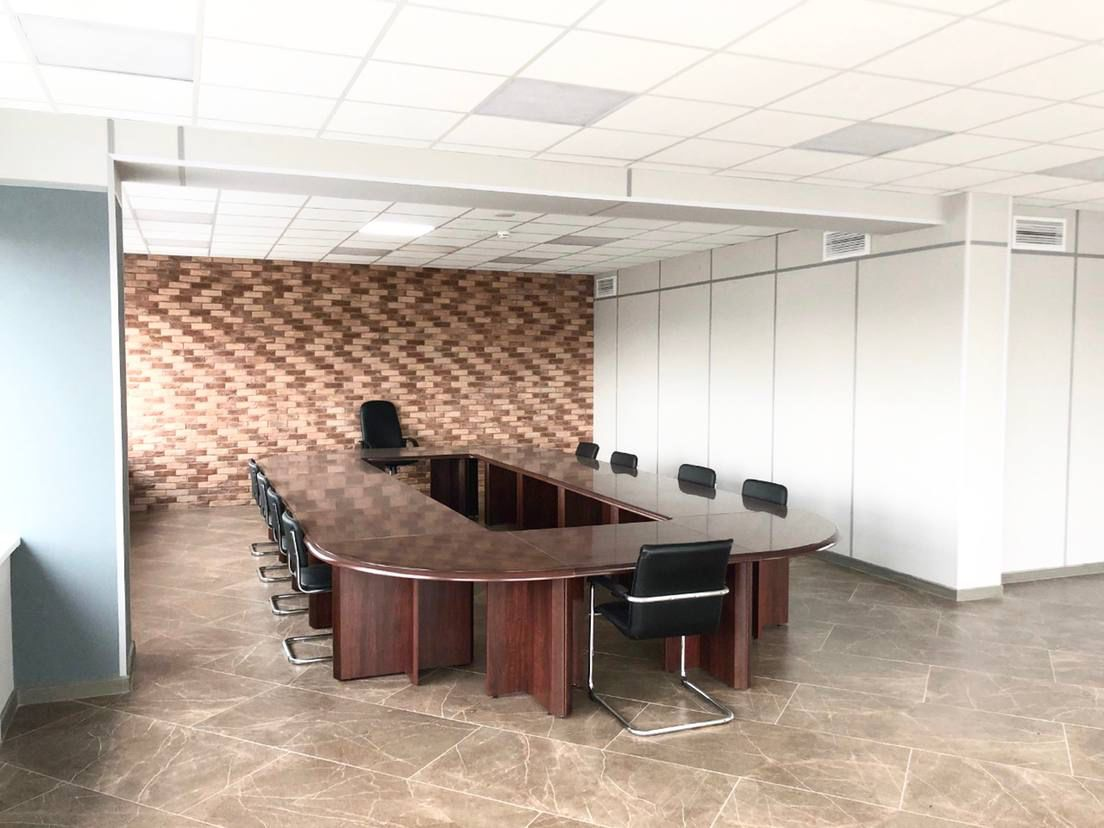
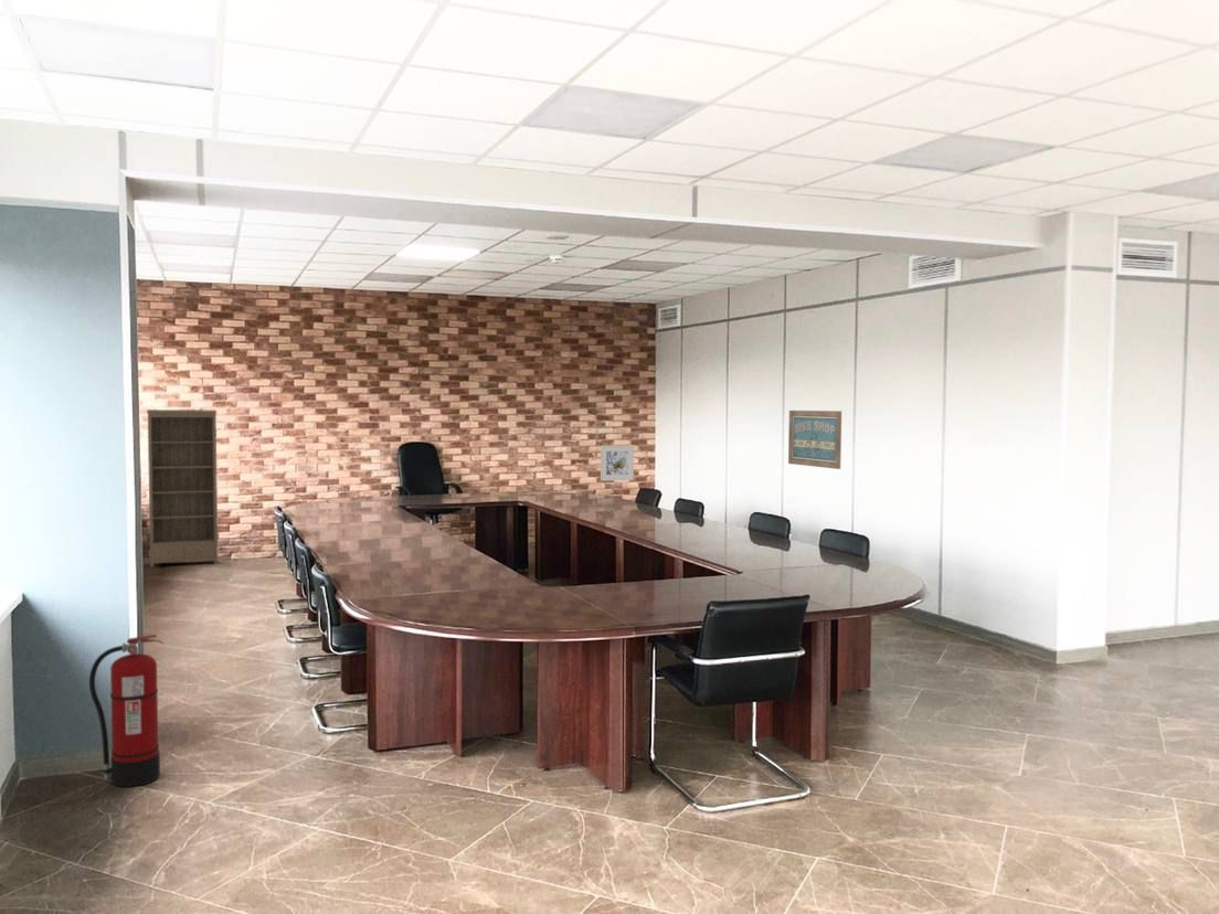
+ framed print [600,444,635,482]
+ bookshelf [146,408,219,568]
+ fire extinguisher [88,634,166,788]
+ wall art [787,410,842,470]
